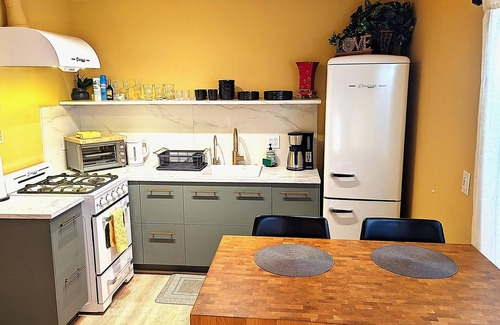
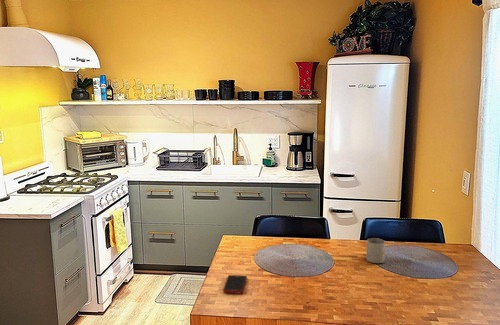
+ cell phone [222,274,248,294]
+ mug [365,237,386,264]
